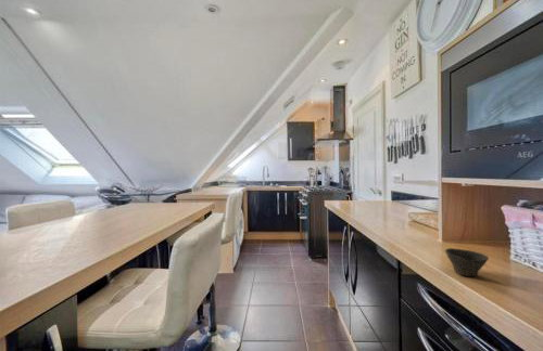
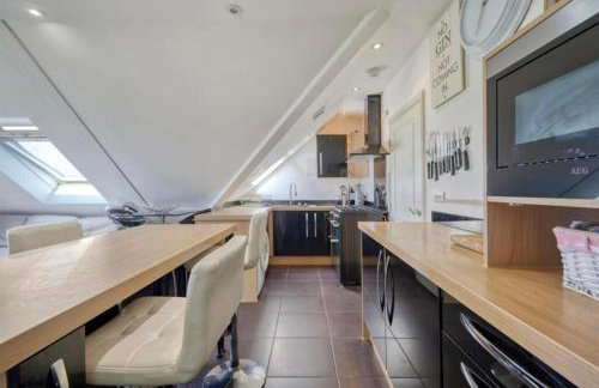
- cup [444,247,490,277]
